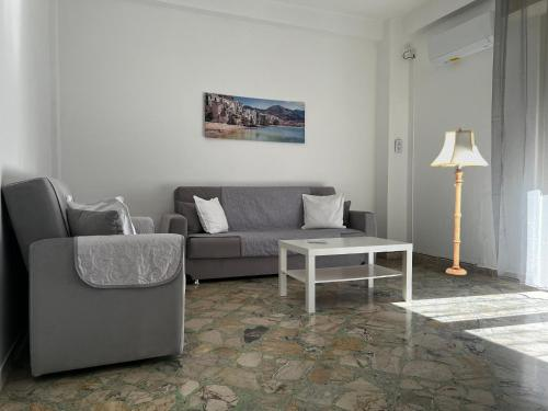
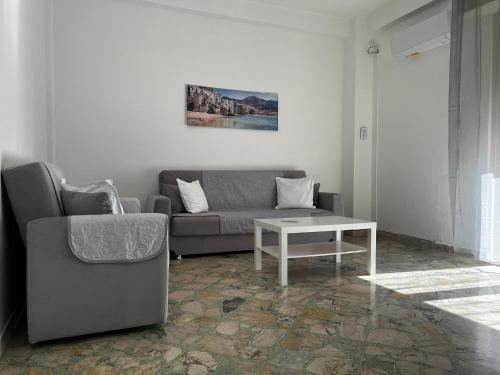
- floor lamp [430,126,489,276]
